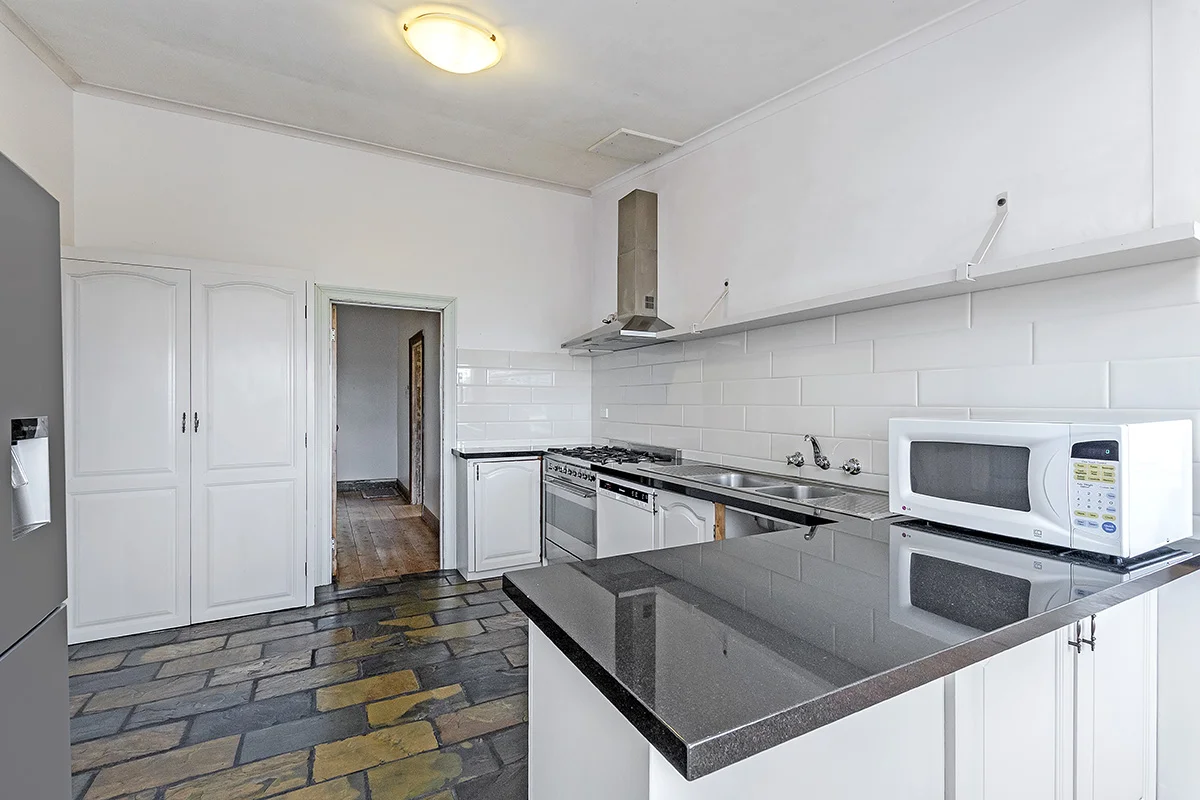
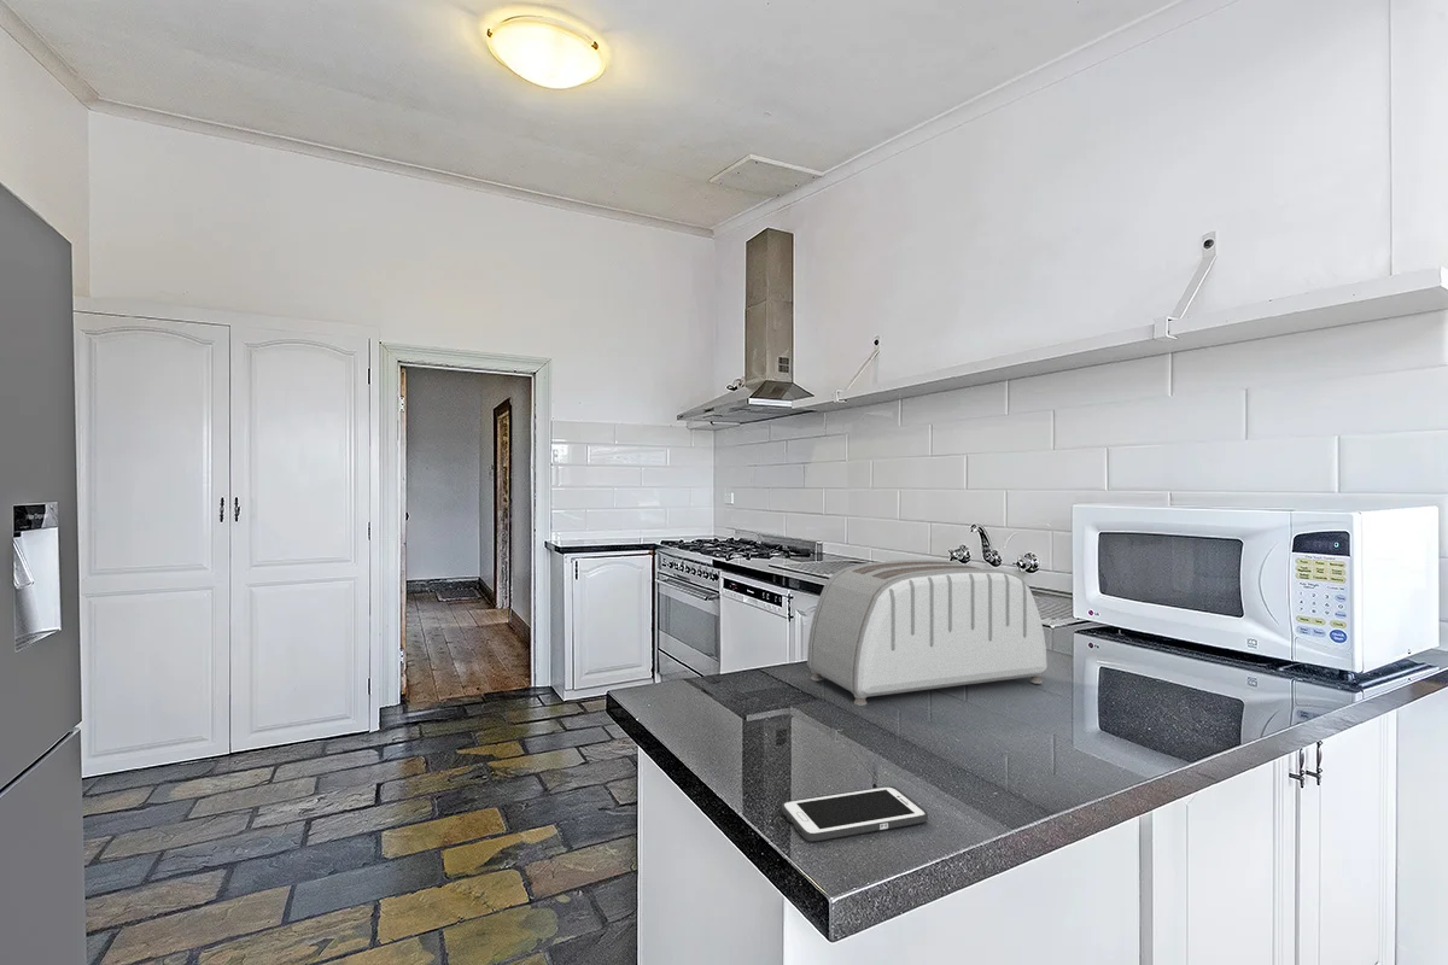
+ toaster [806,558,1047,707]
+ cell phone [781,785,929,843]
